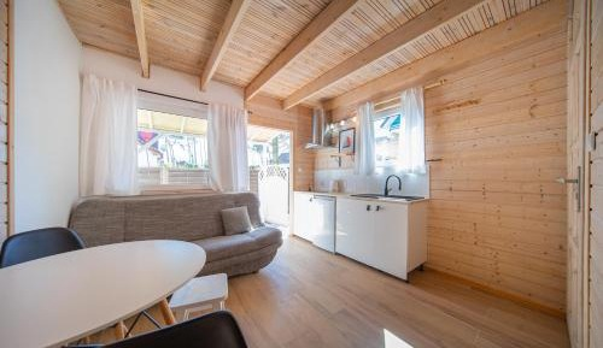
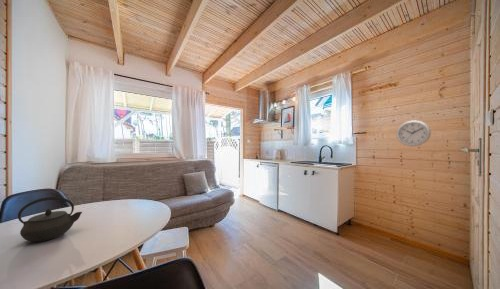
+ wall clock [395,119,432,147]
+ kettle [17,196,83,243]
